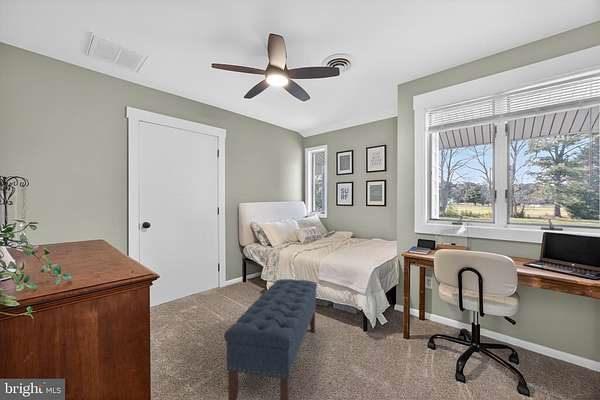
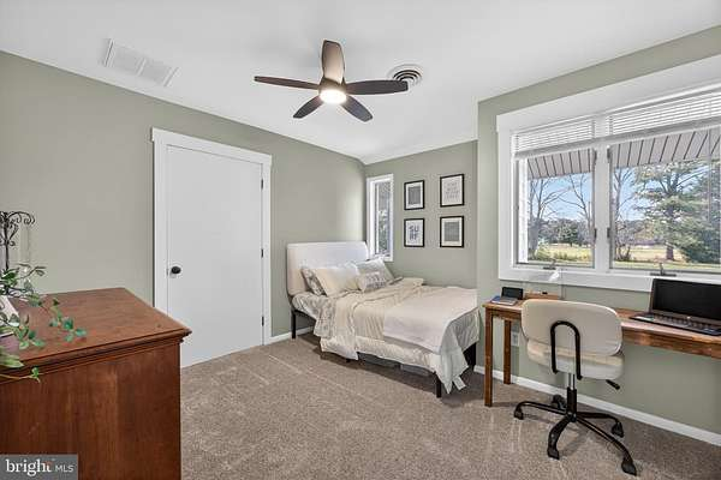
- bench [223,278,318,400]
